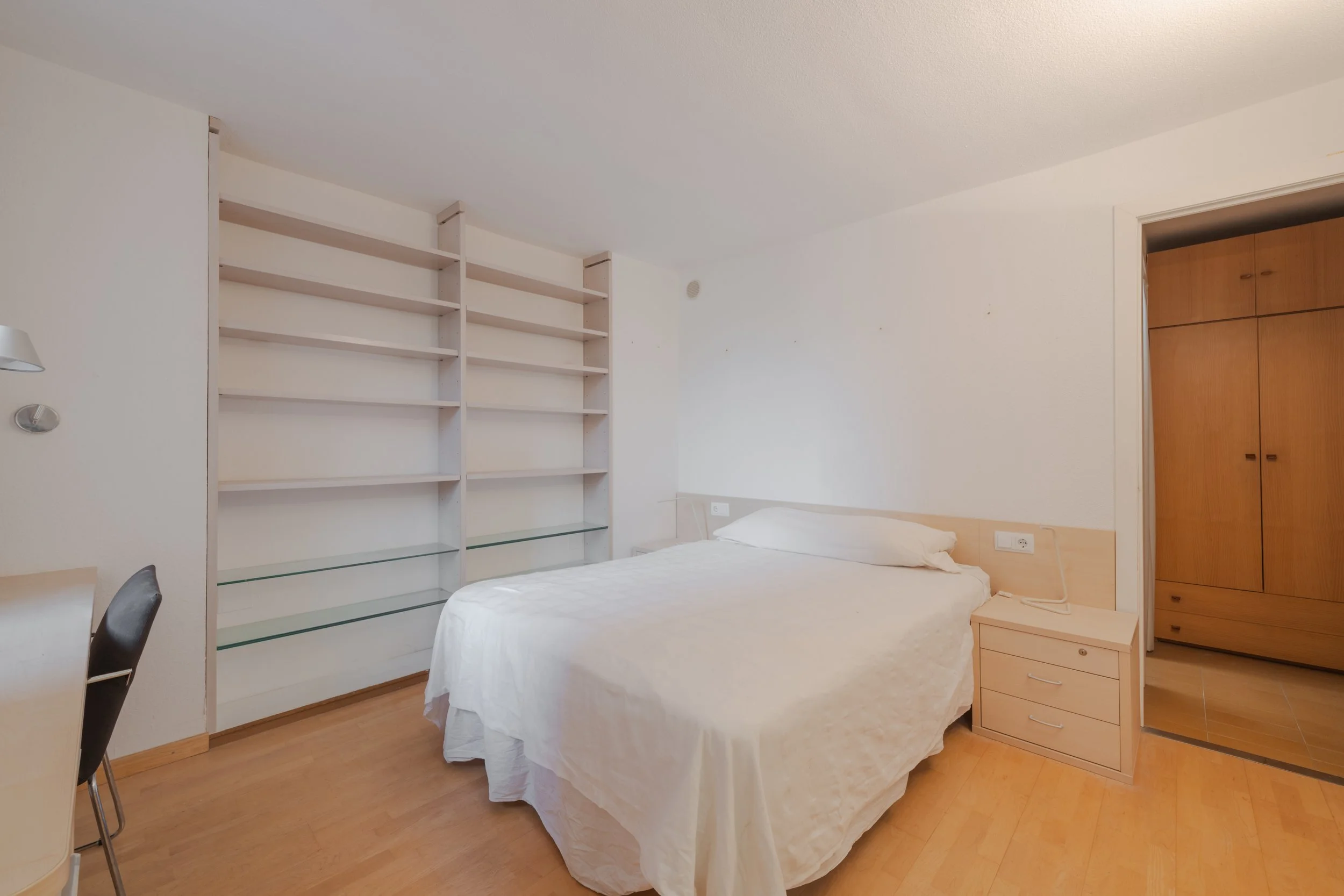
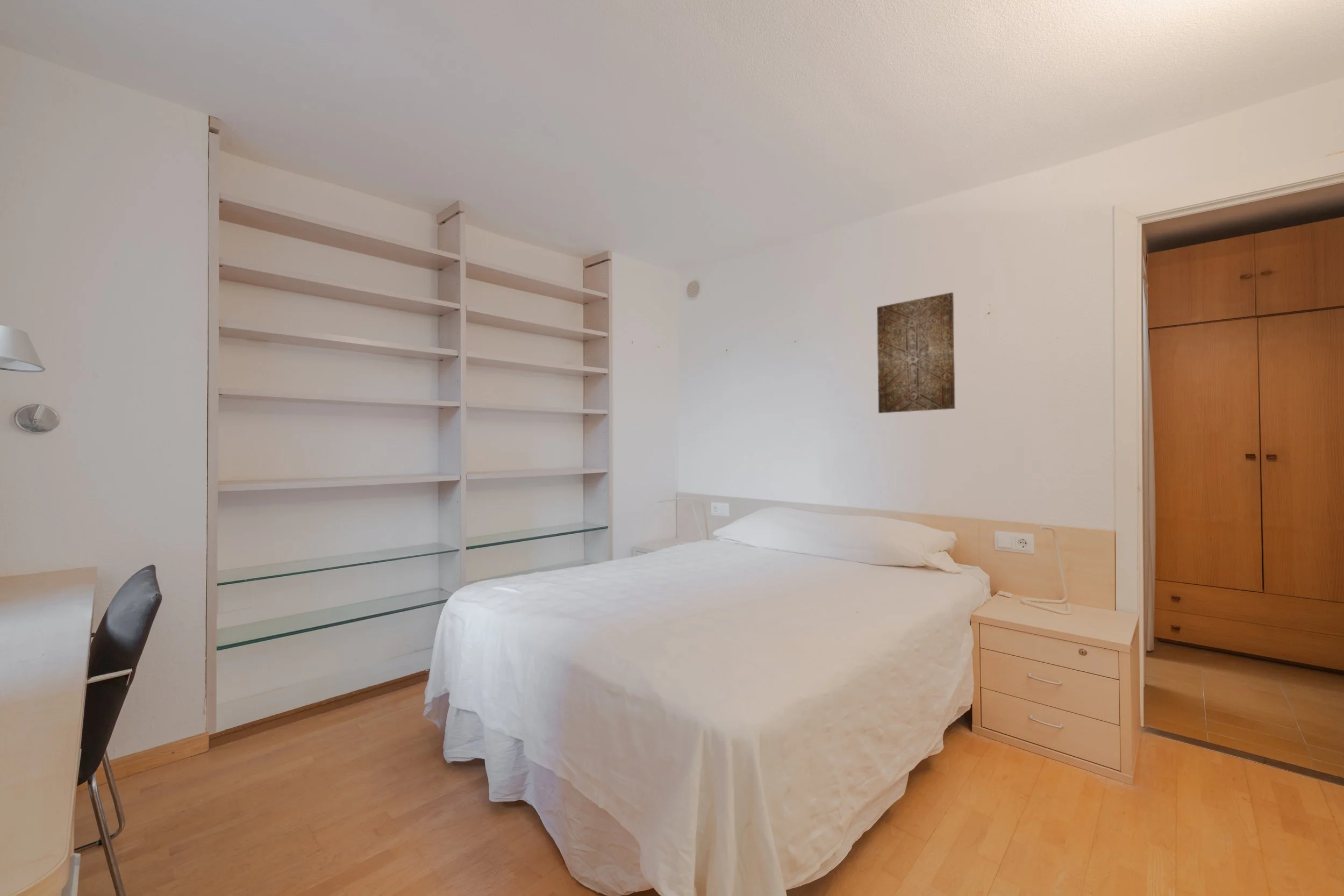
+ wall art [876,292,956,414]
